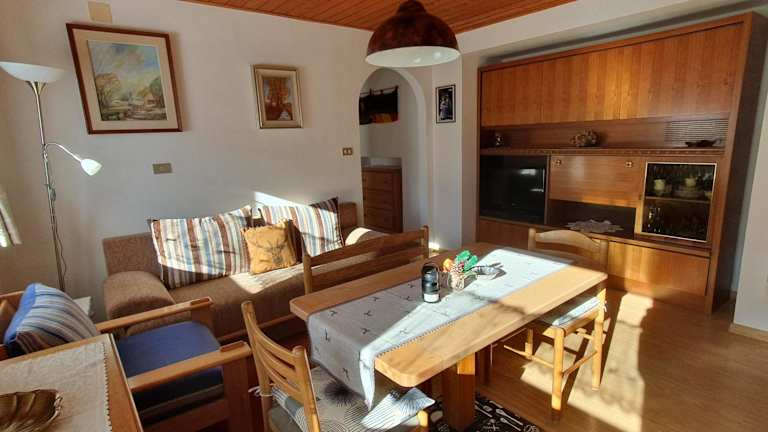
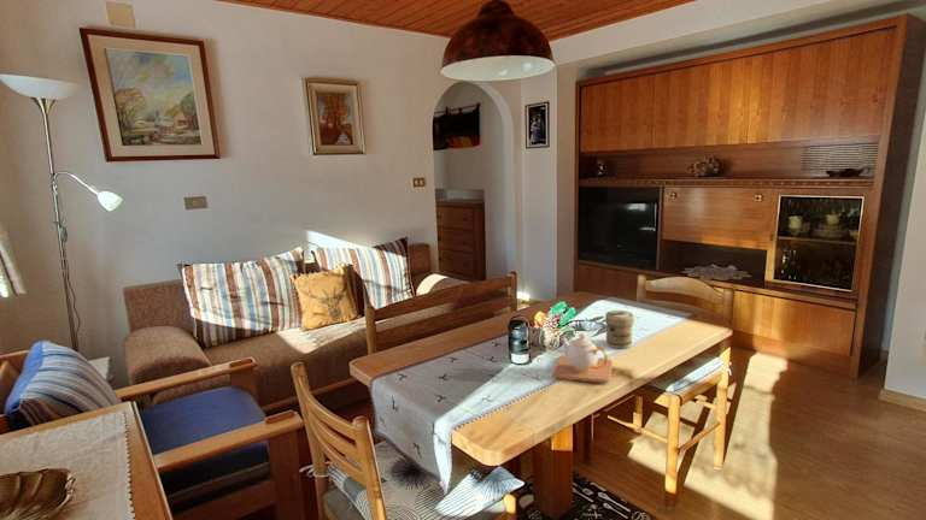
+ teapot [551,332,614,384]
+ jar [604,309,635,349]
